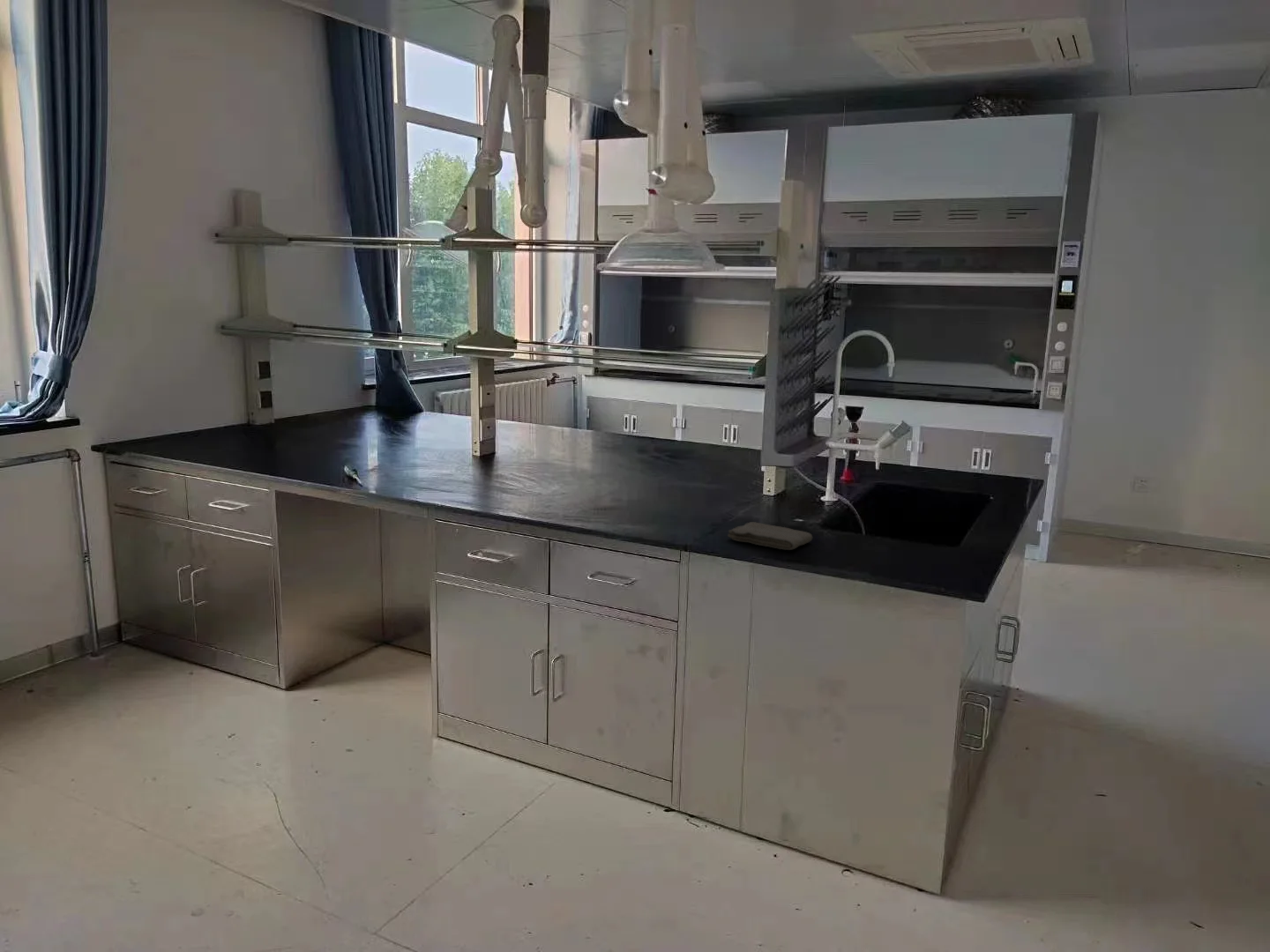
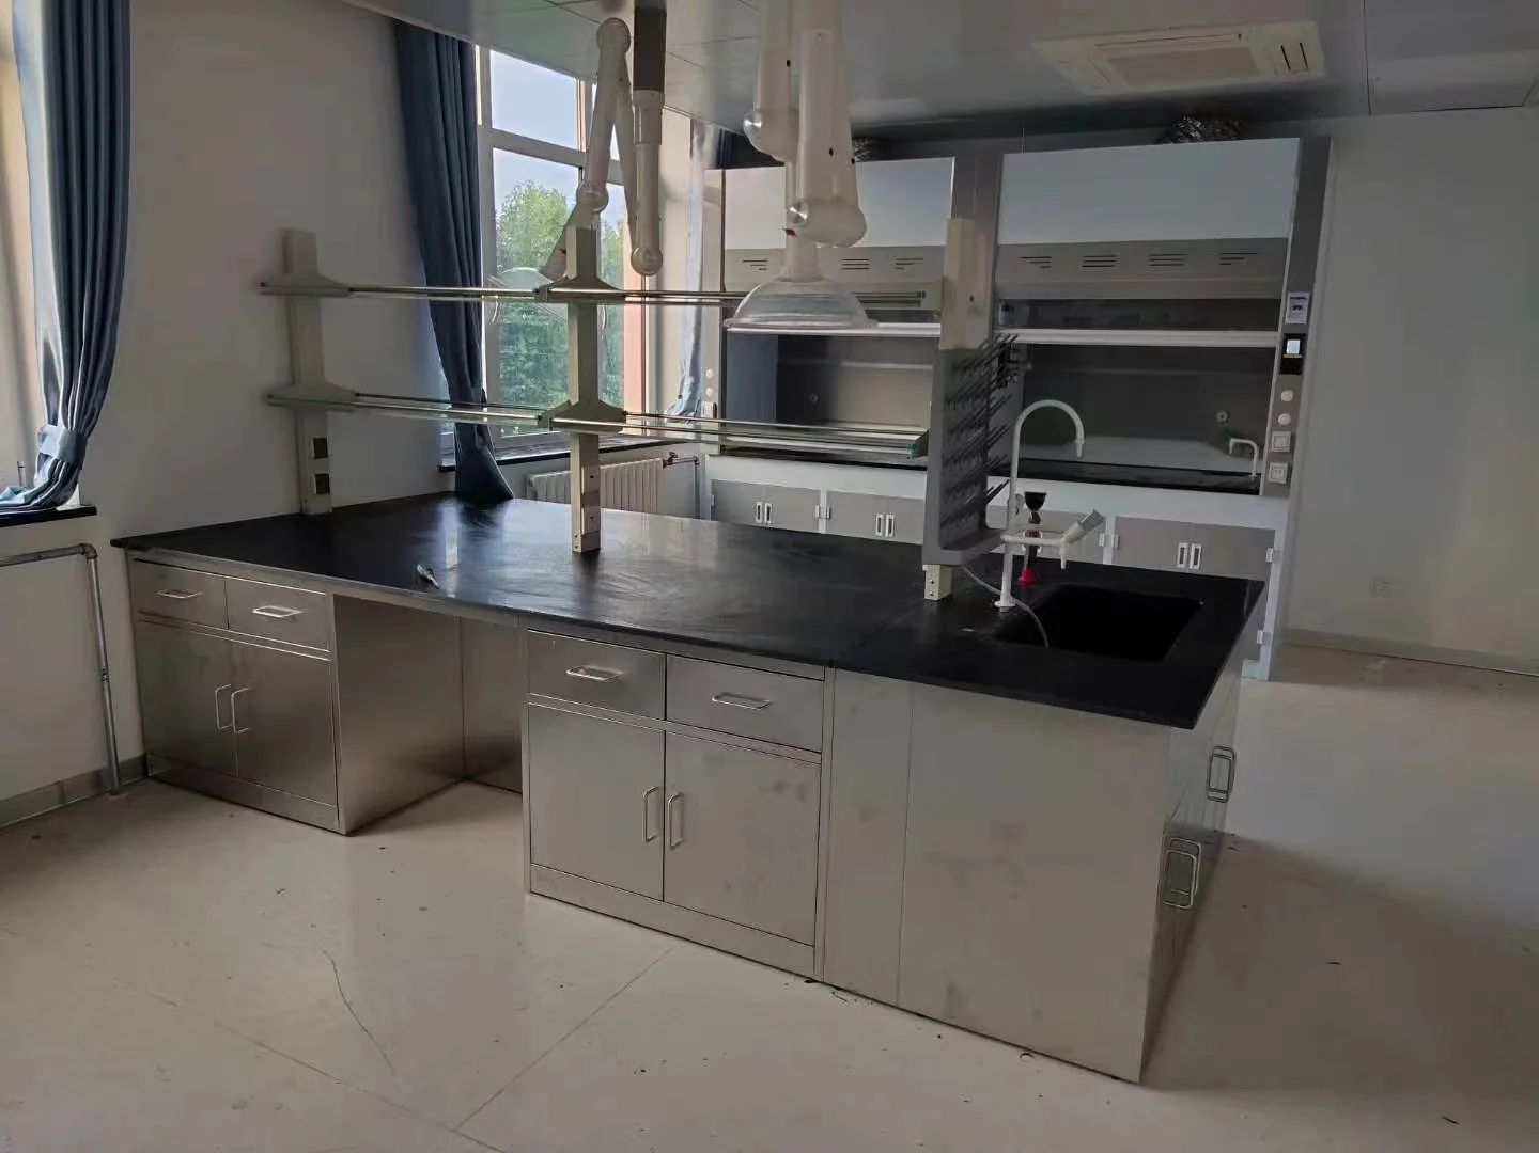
- washcloth [727,521,813,551]
